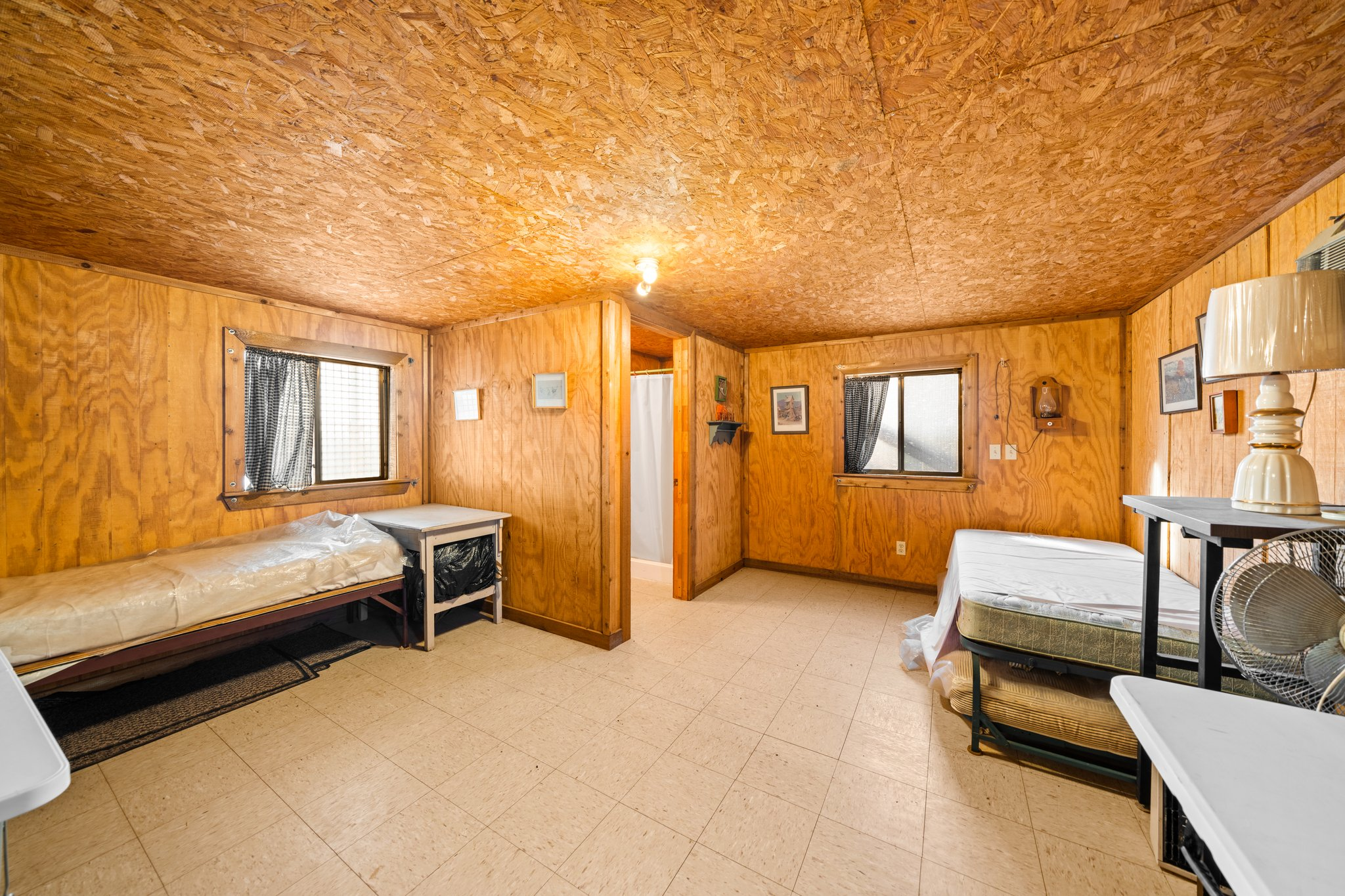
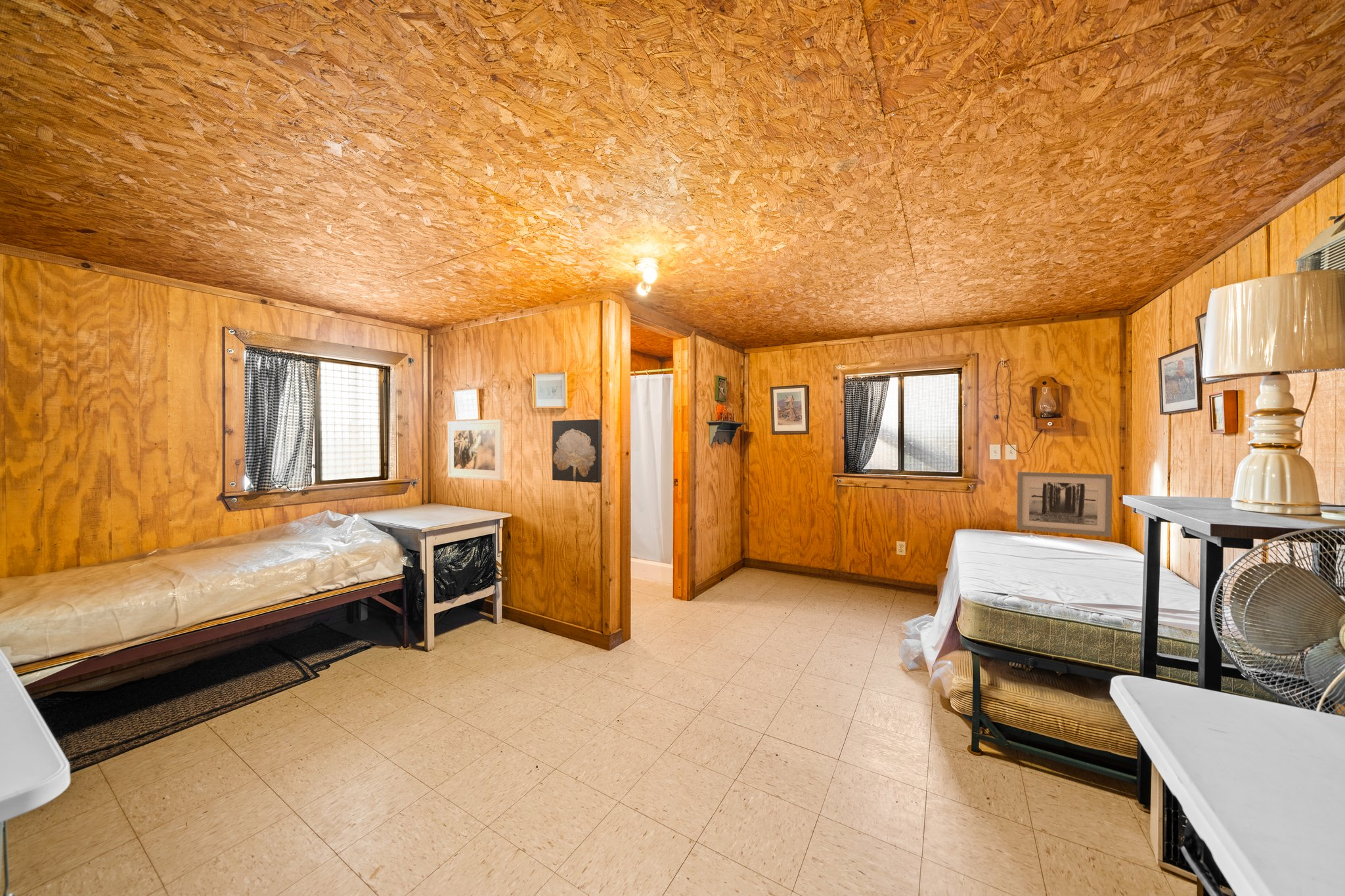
+ wall art [1016,471,1113,538]
+ wall art [552,419,602,484]
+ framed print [447,419,504,481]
